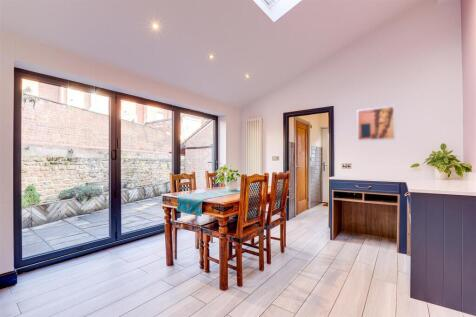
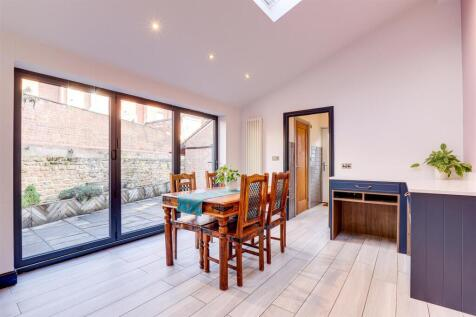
- wall art [356,104,397,143]
